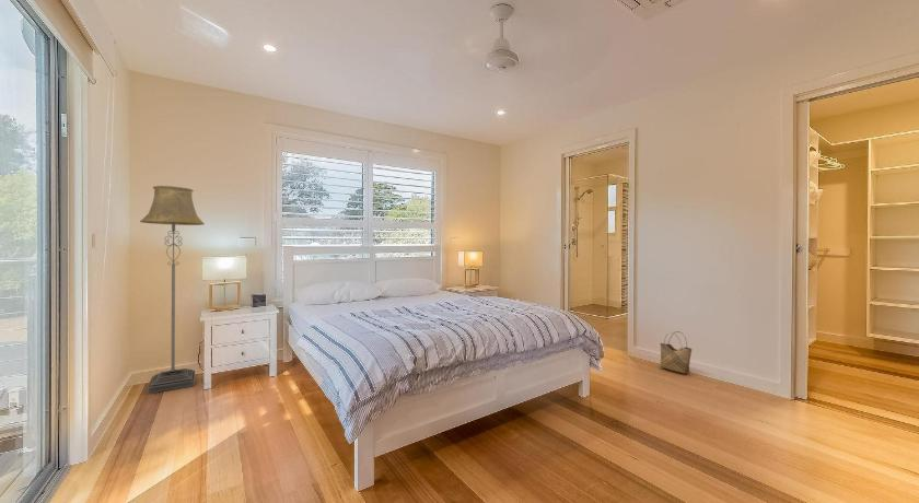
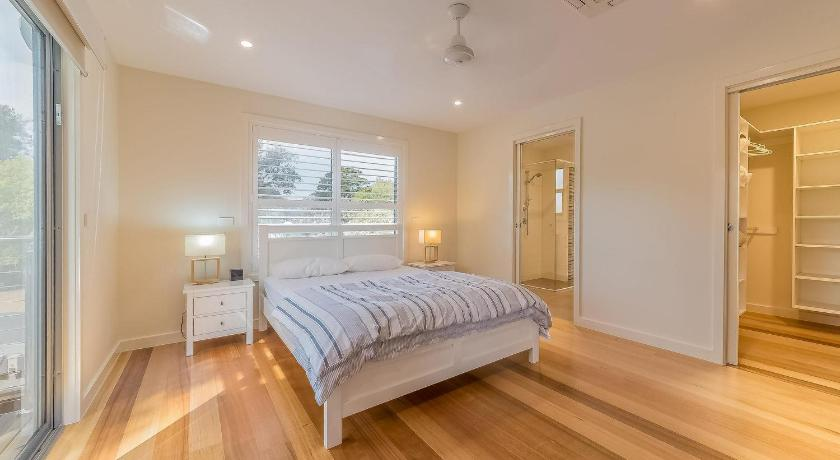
- woven basket [659,330,693,375]
- floor lamp [139,185,206,395]
